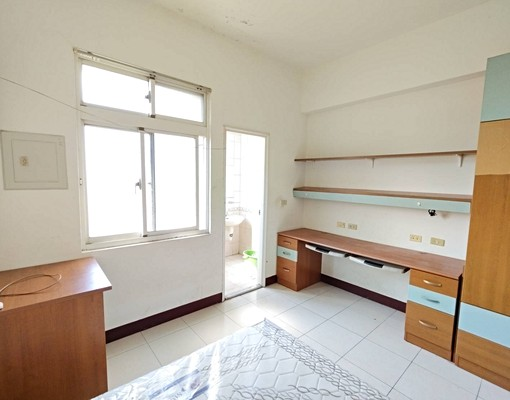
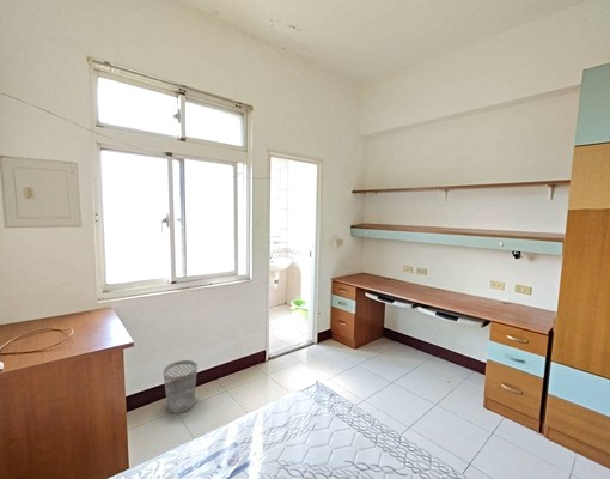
+ wastebasket [163,359,199,414]
